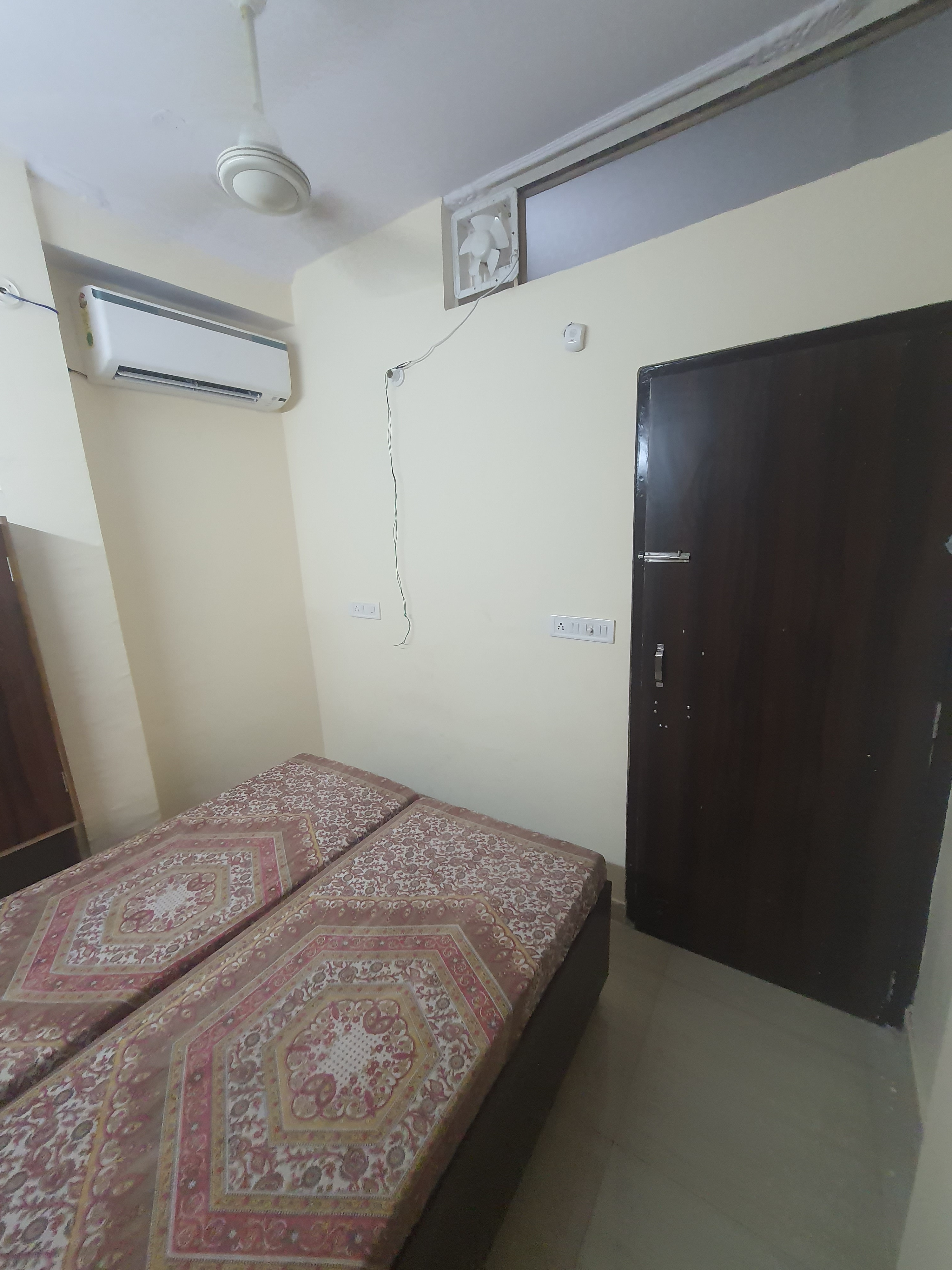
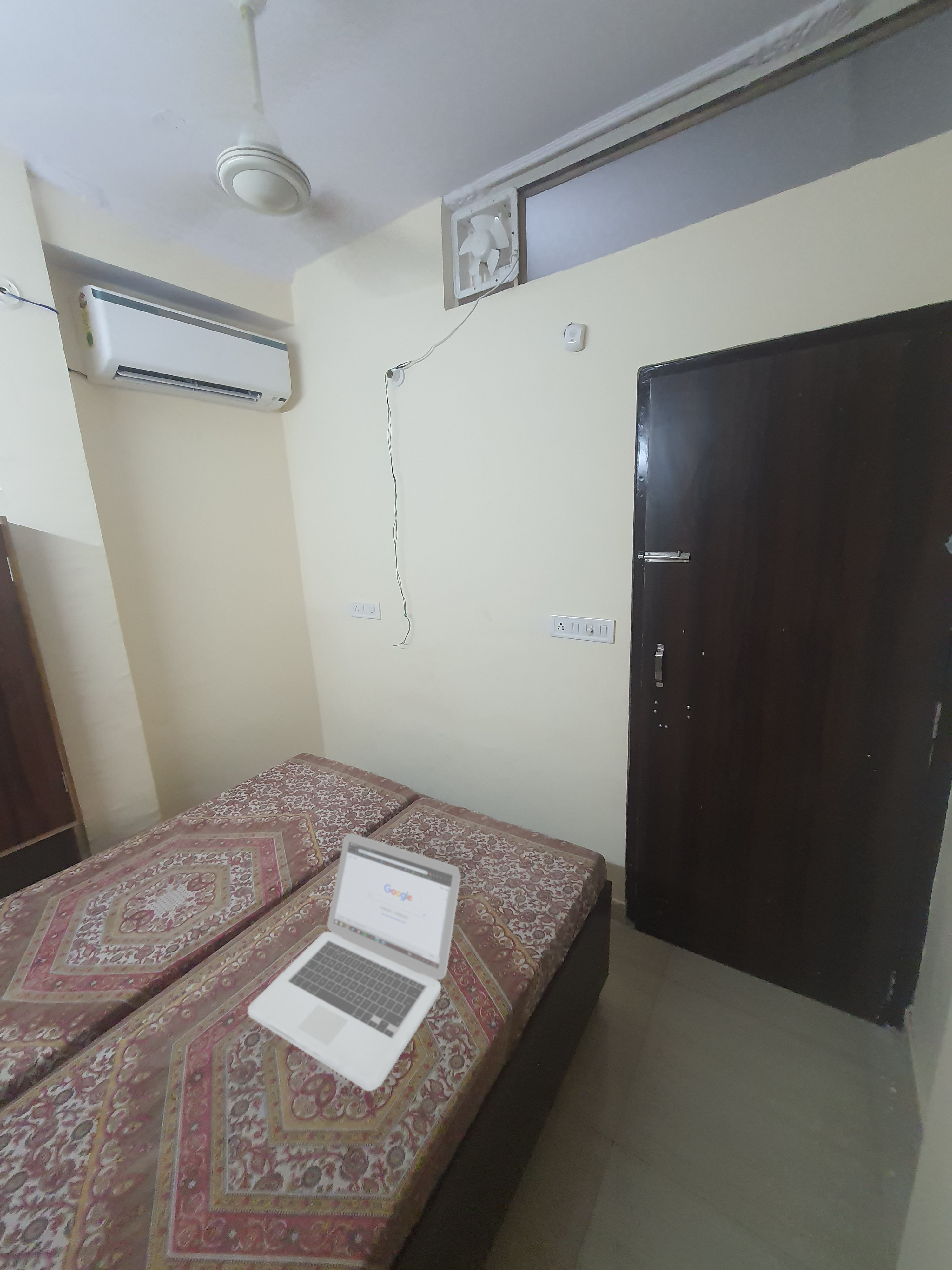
+ laptop [247,833,461,1091]
